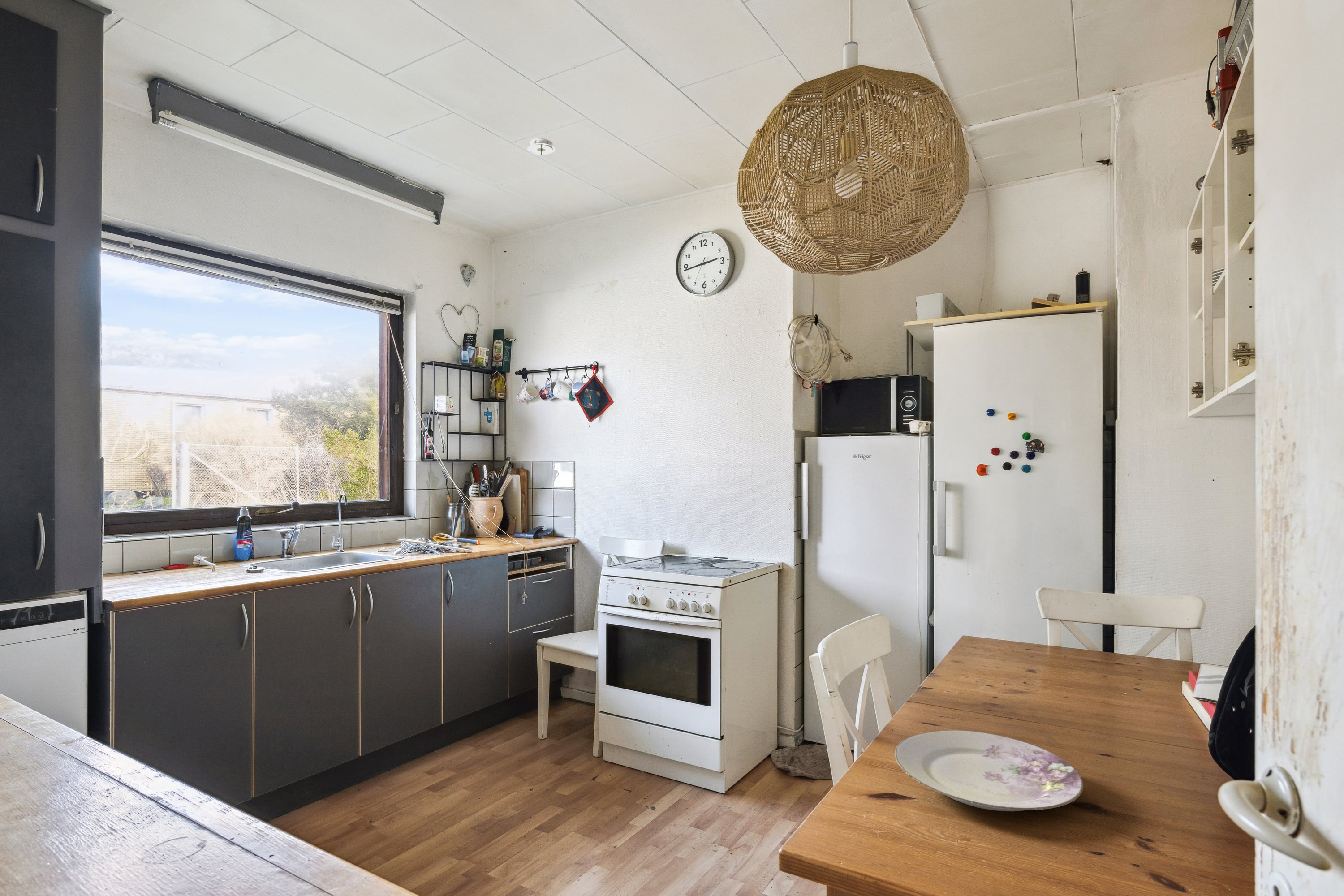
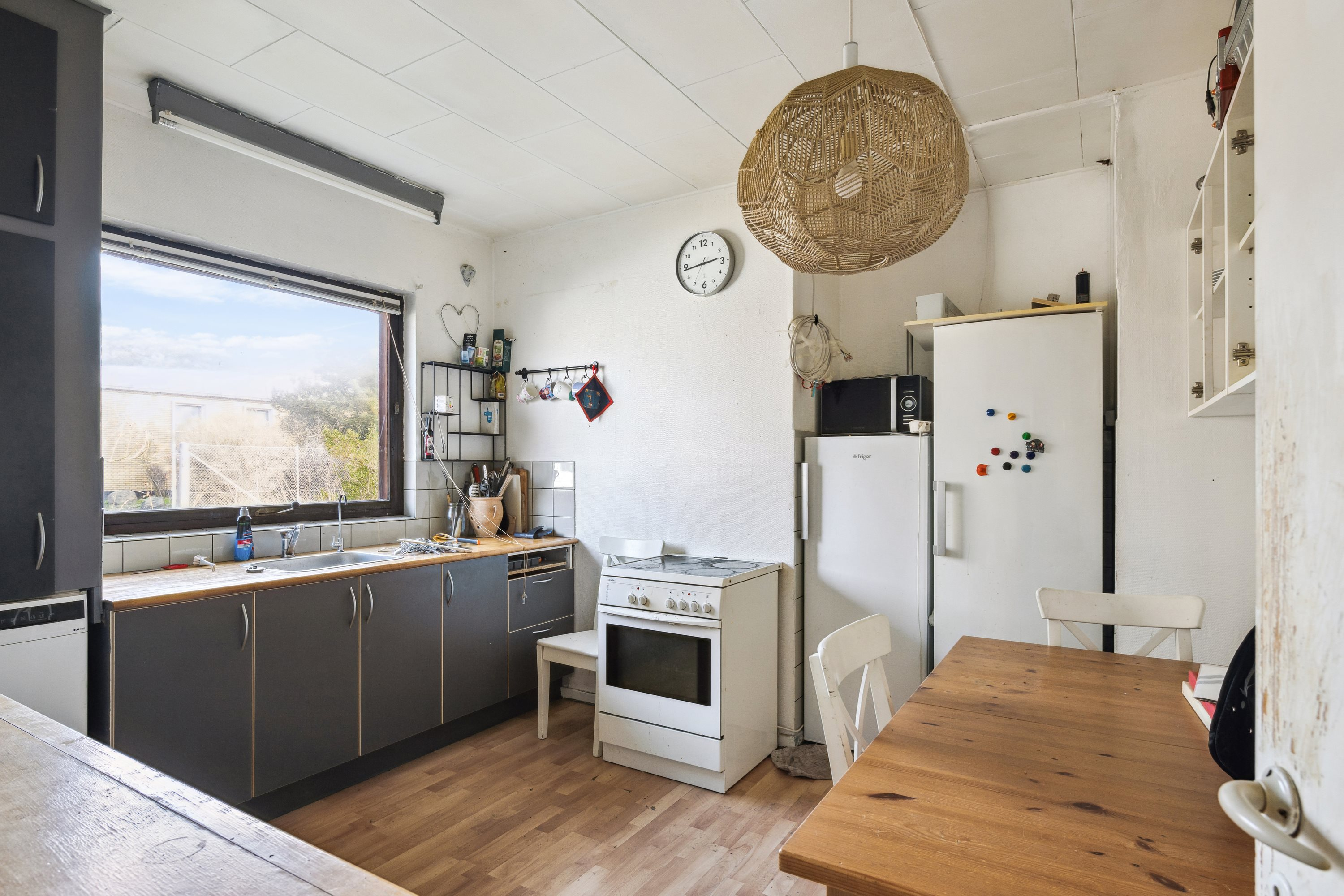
- smoke detector [526,138,556,155]
- plate [894,730,1084,812]
